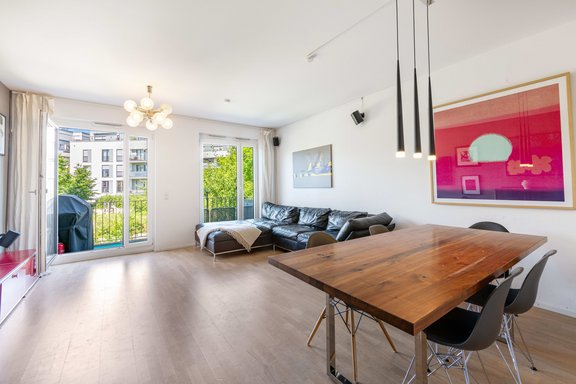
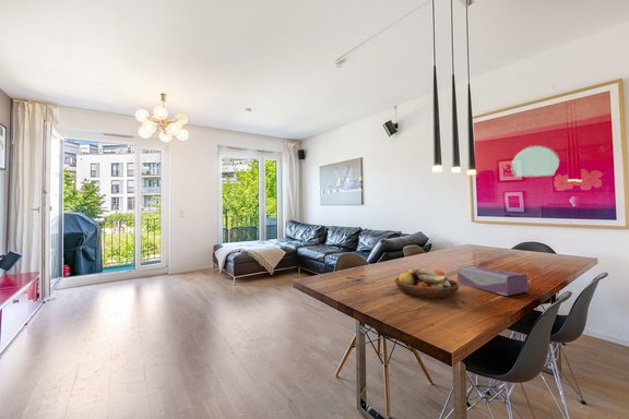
+ tissue box [456,265,530,297]
+ fruit bowl [394,266,460,299]
